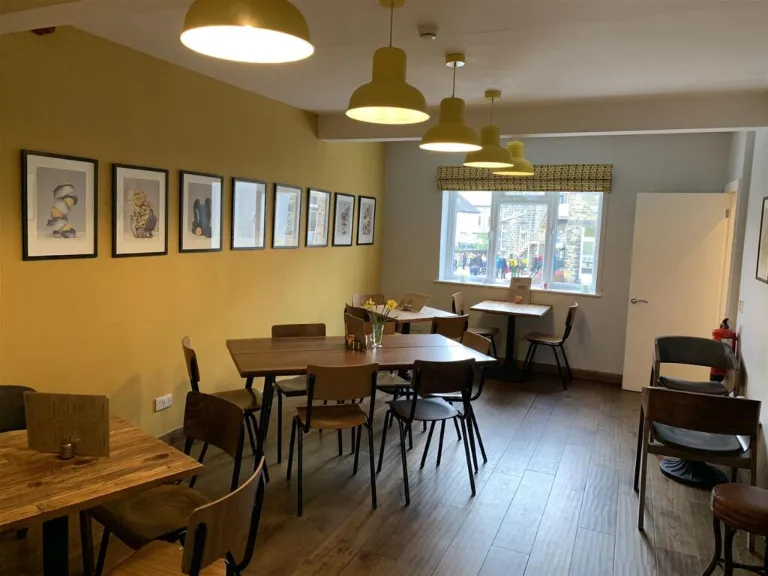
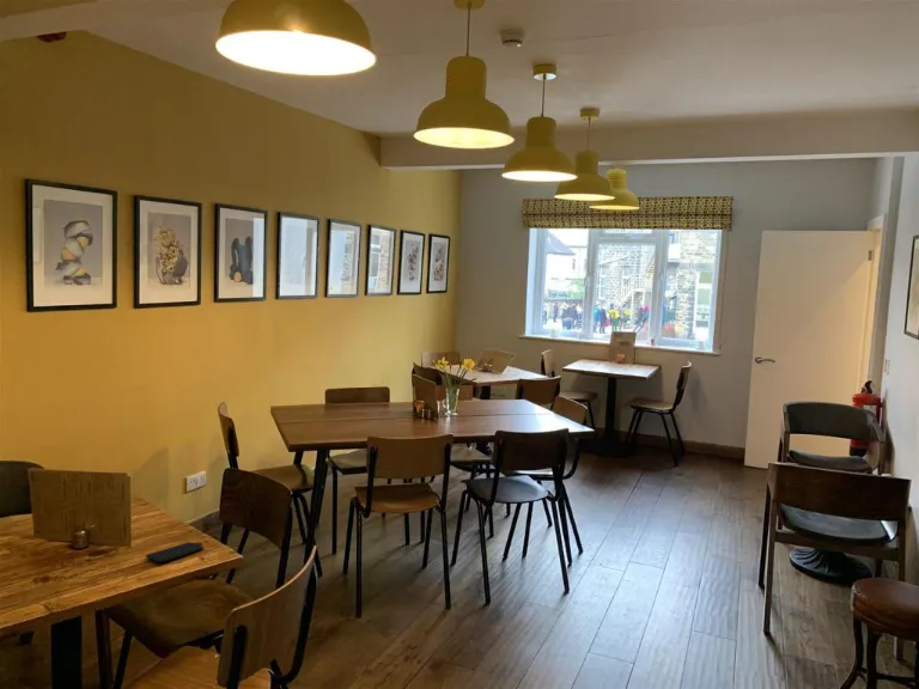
+ smartphone [145,541,205,563]
